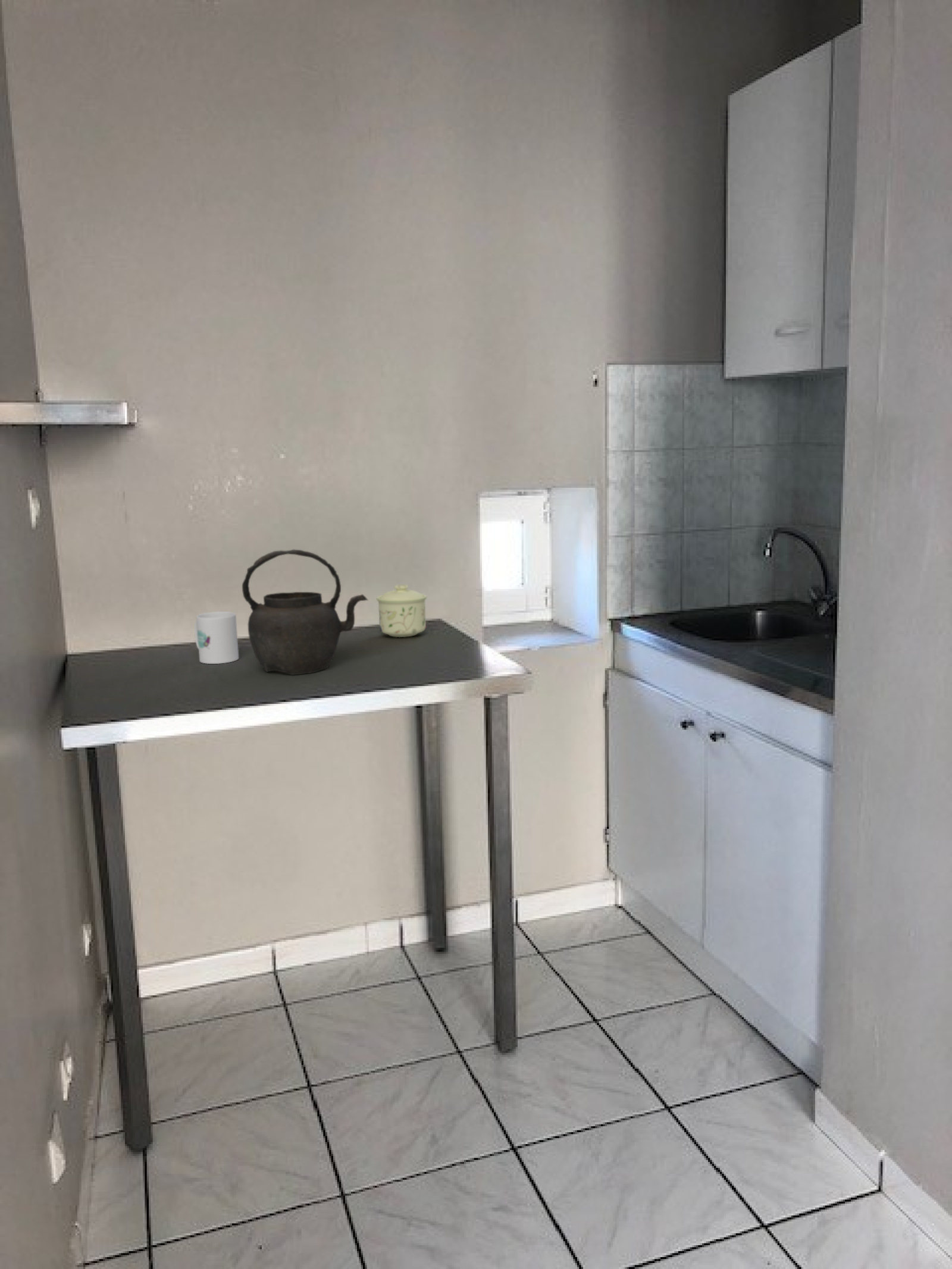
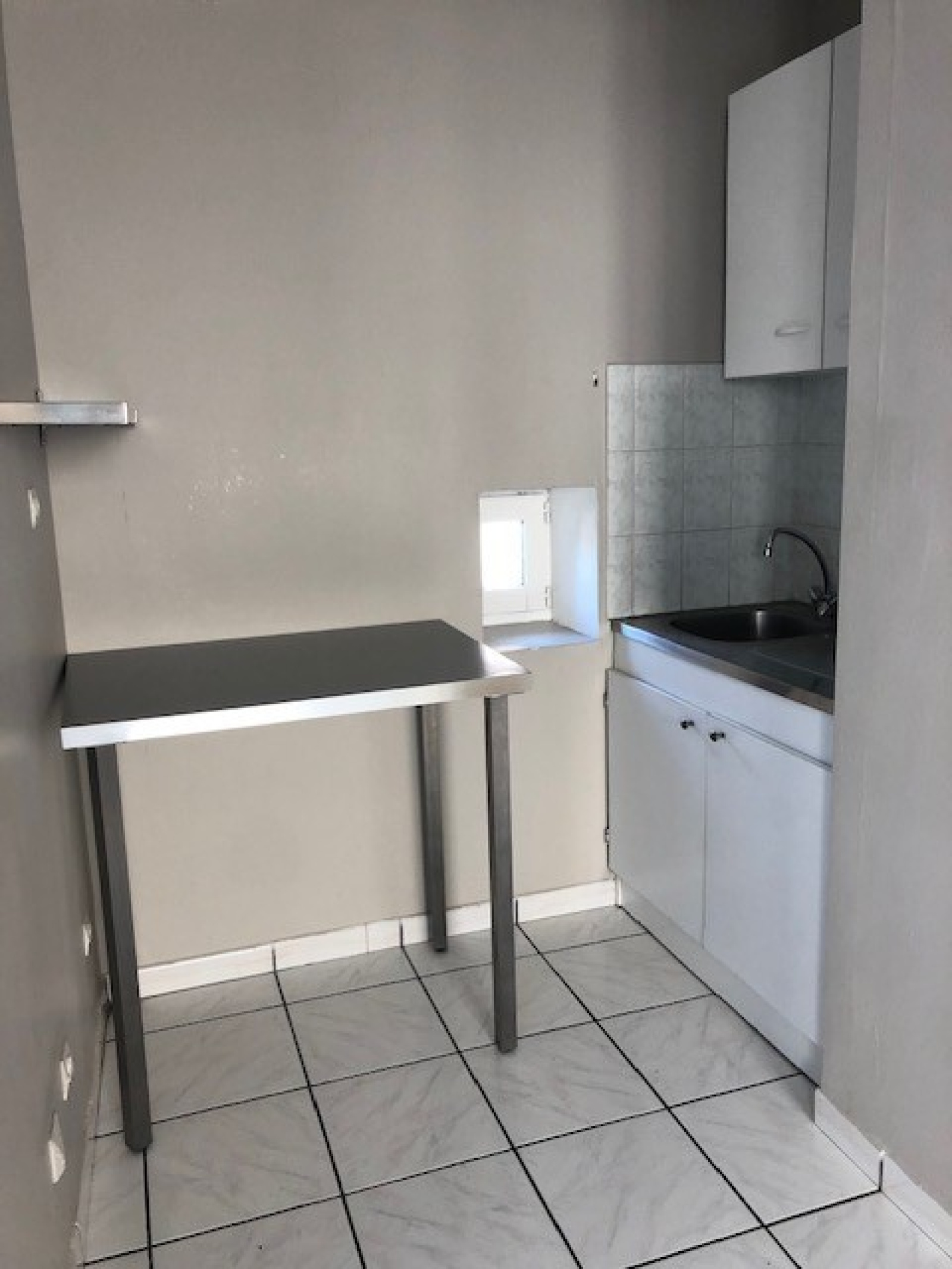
- kettle [242,549,369,675]
- mug [194,611,239,665]
- sugar bowl [376,584,427,638]
